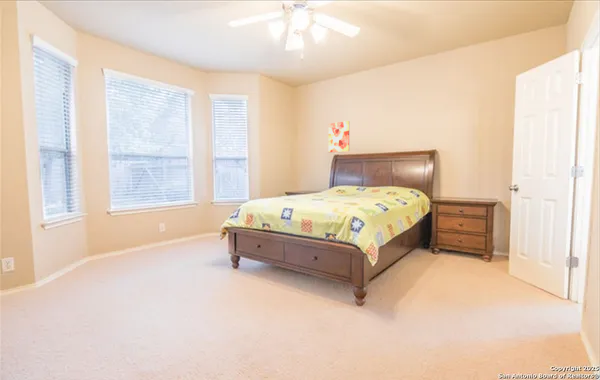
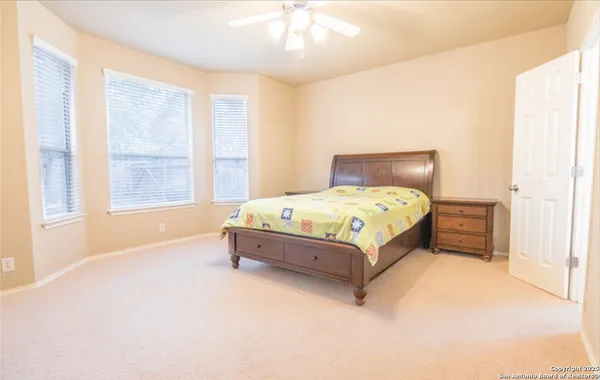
- wall art [327,120,350,153]
